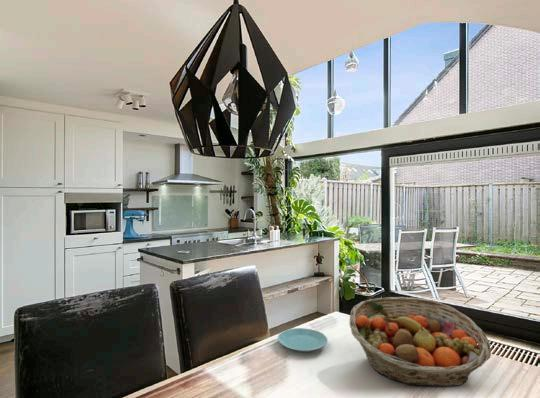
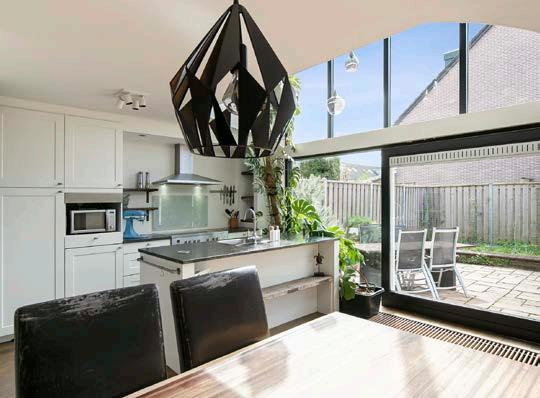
- plate [277,327,329,353]
- fruit basket [348,296,492,387]
